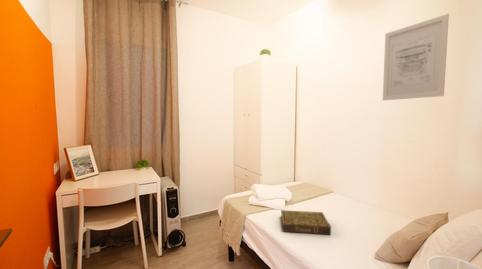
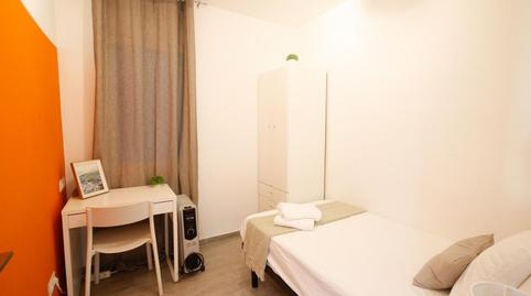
- book [280,209,332,236]
- wall art [382,13,450,101]
